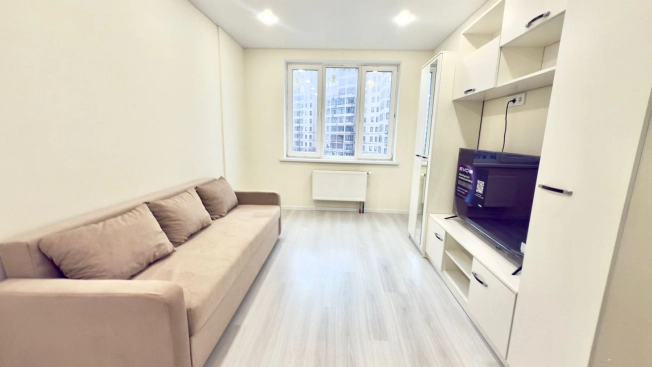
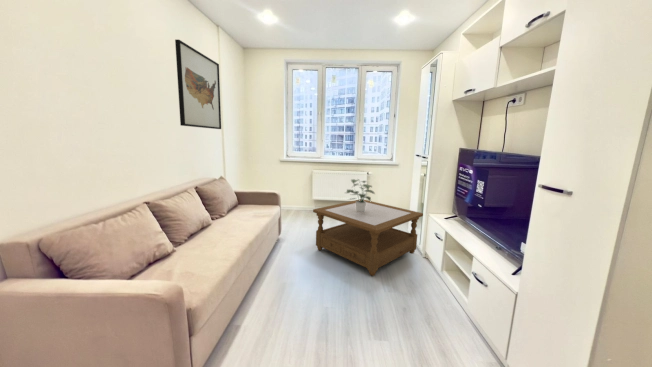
+ wall art [174,39,222,130]
+ potted plant [345,178,376,212]
+ coffee table [312,198,424,277]
